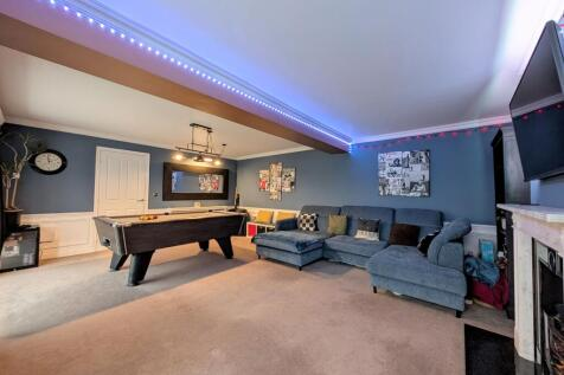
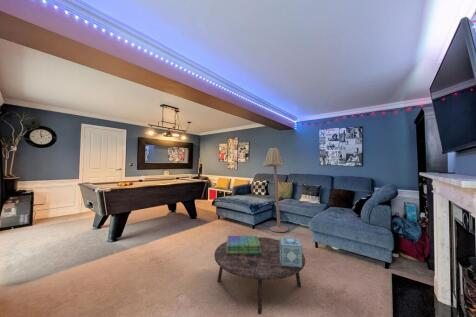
+ decorative box [279,237,303,268]
+ floor lamp [262,146,289,233]
+ coffee table [213,236,306,315]
+ stack of books [225,235,262,255]
